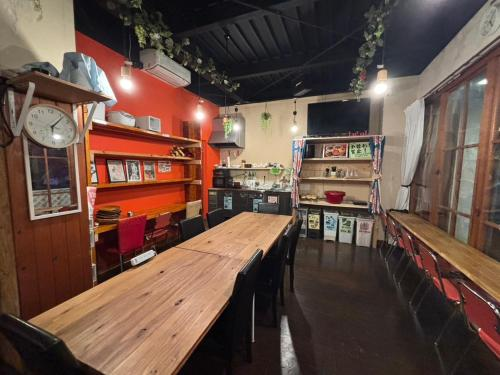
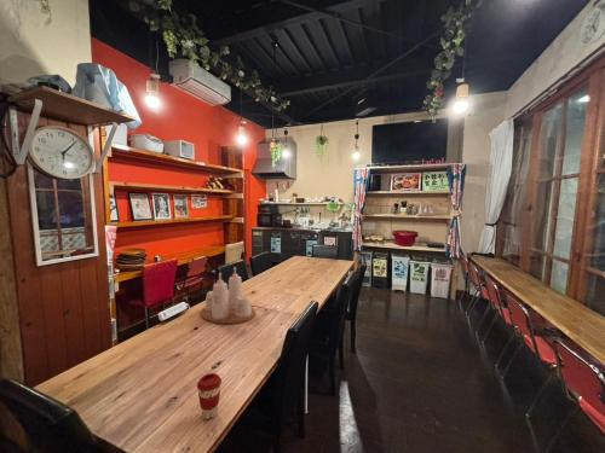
+ coffee cup [196,372,223,420]
+ condiment set [200,266,257,325]
